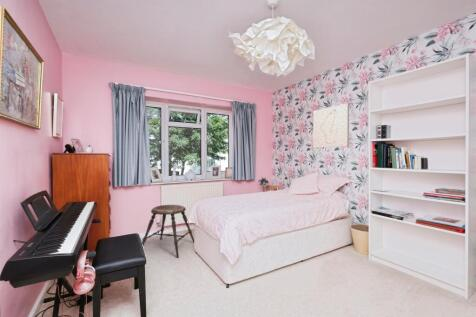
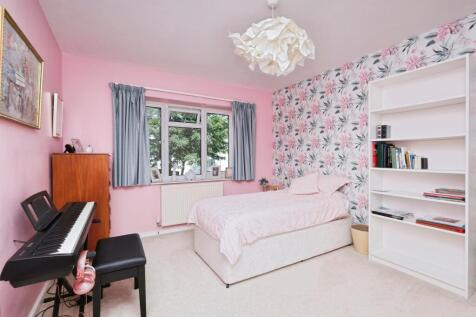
- stool [141,204,195,259]
- wall art [312,102,350,149]
